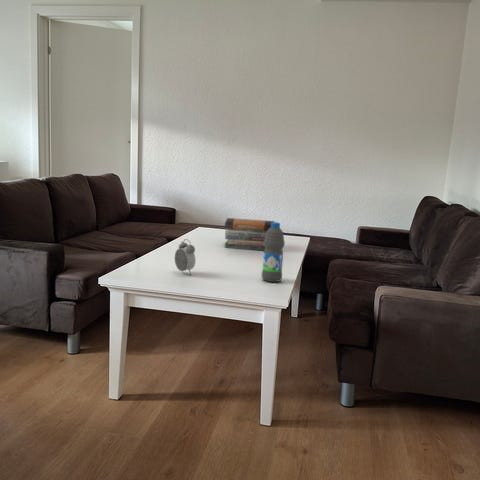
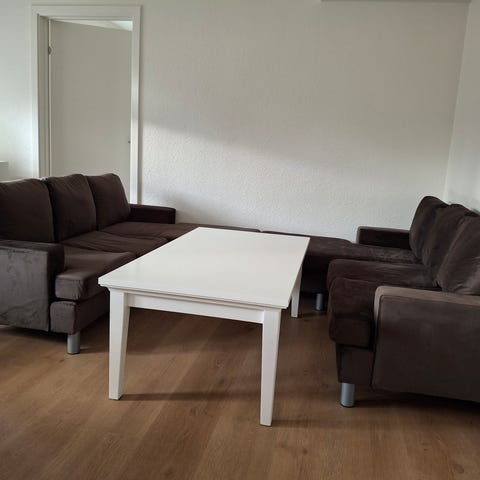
- water bottle [261,221,286,283]
- alarm clock [174,238,197,276]
- book stack [224,217,275,252]
